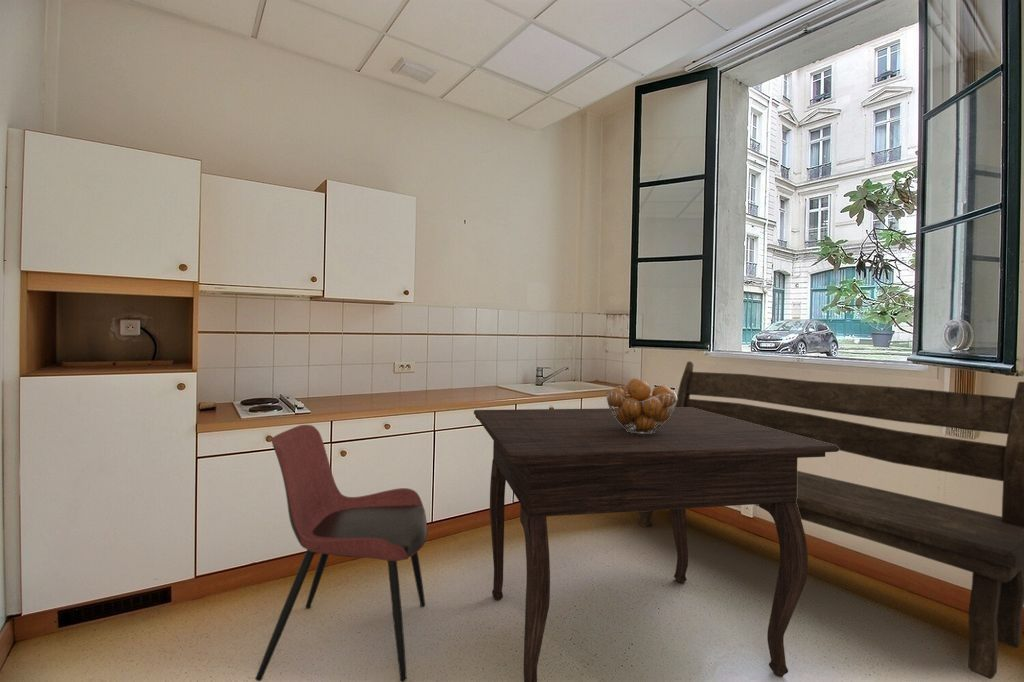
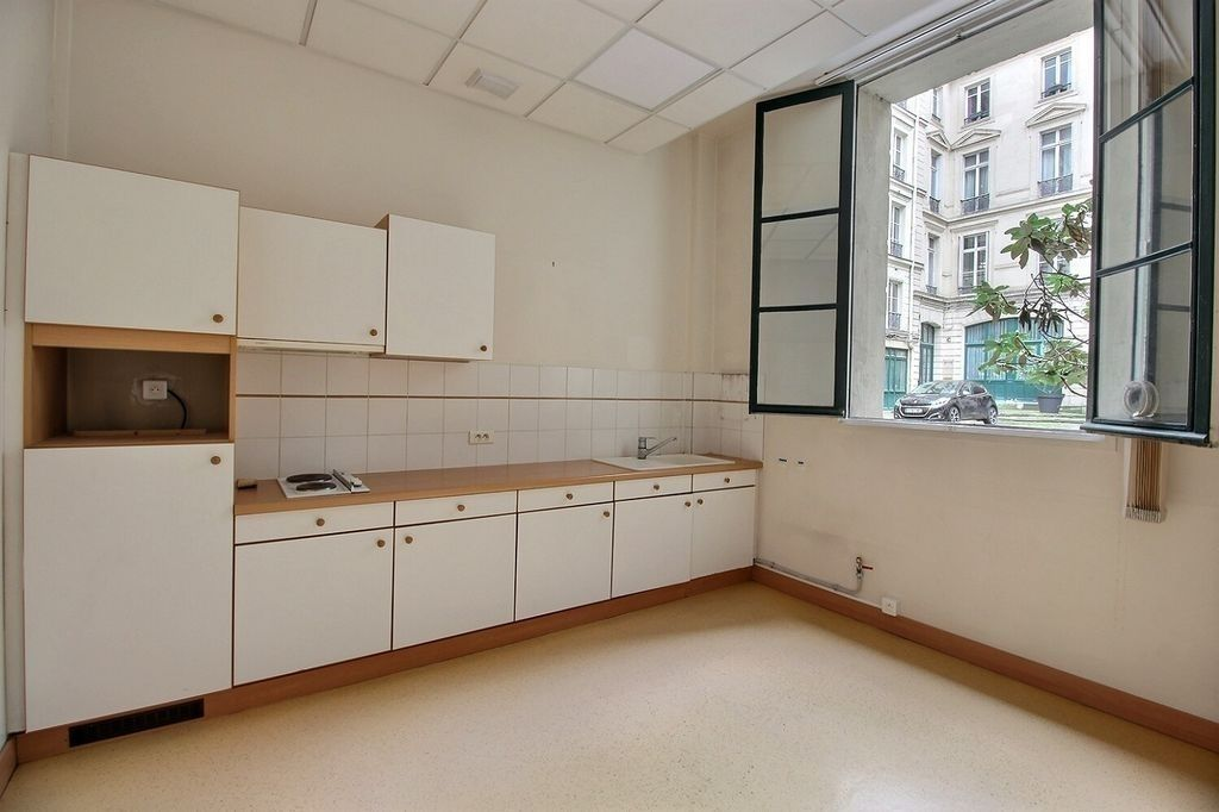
- dining chair [254,424,429,682]
- dining table [473,407,840,682]
- bench [637,361,1024,680]
- fruit basket [605,378,677,434]
